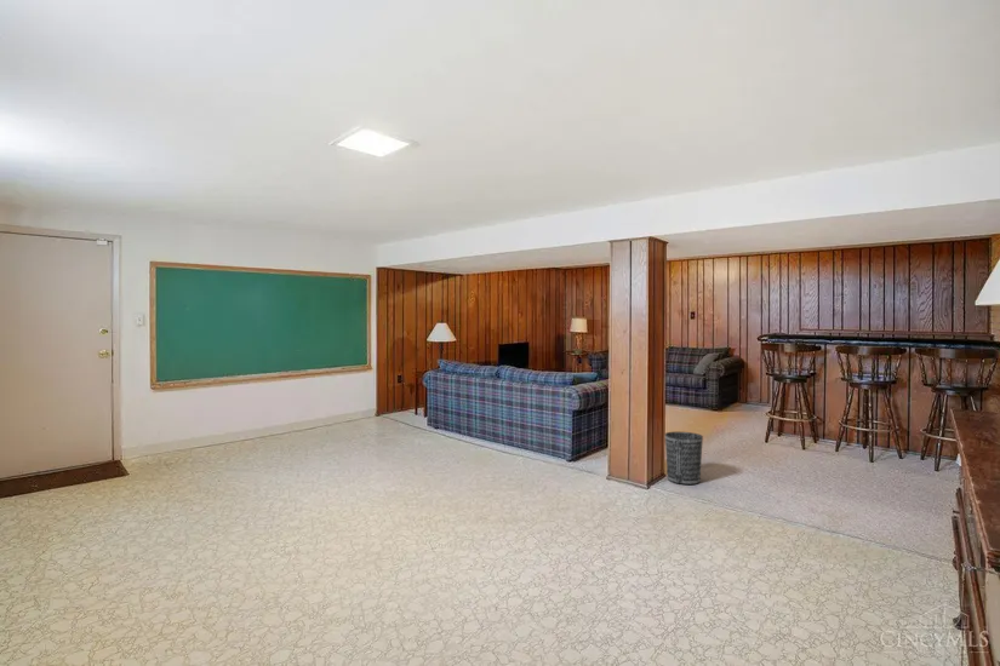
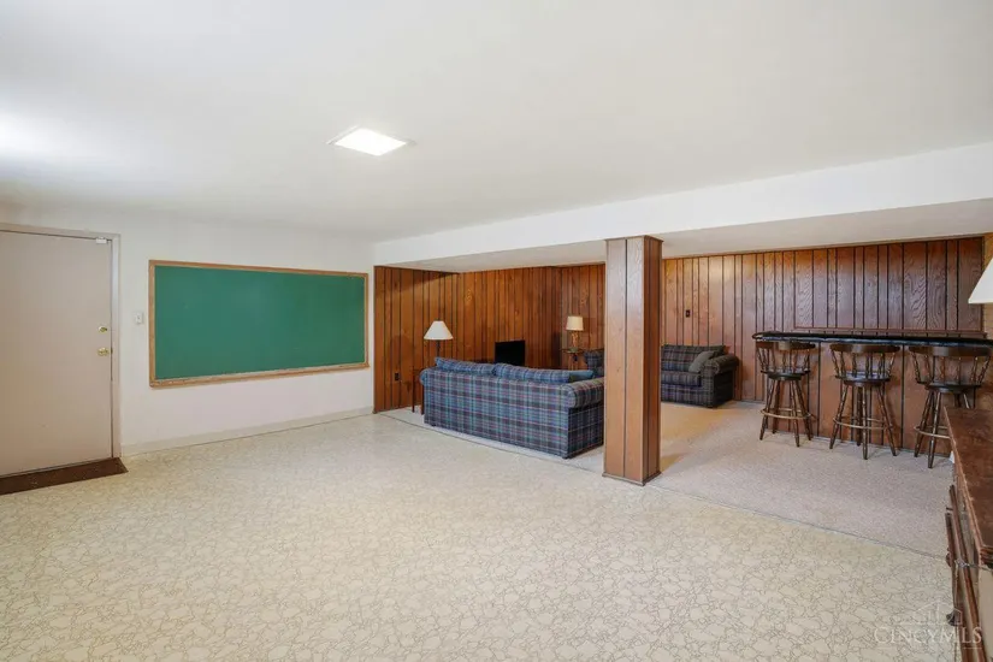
- wastebasket [664,431,704,486]
